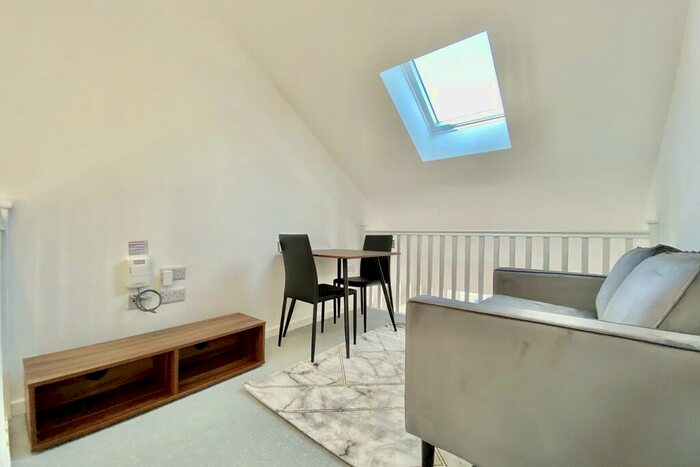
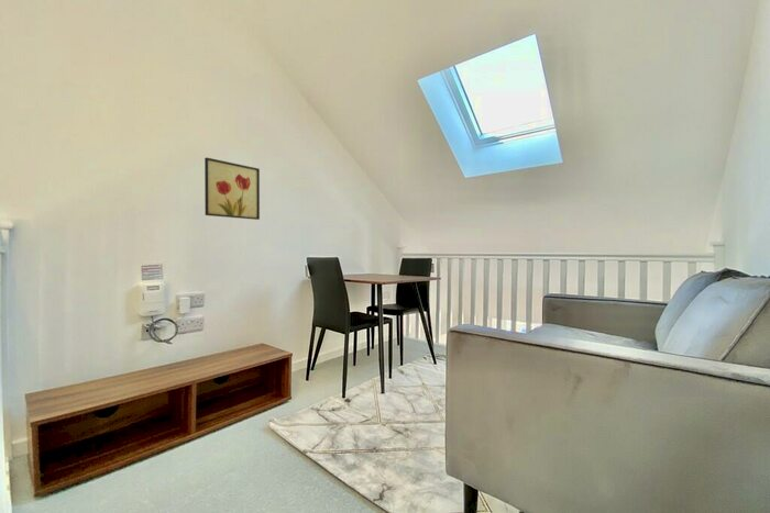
+ wall art [204,157,261,221]
